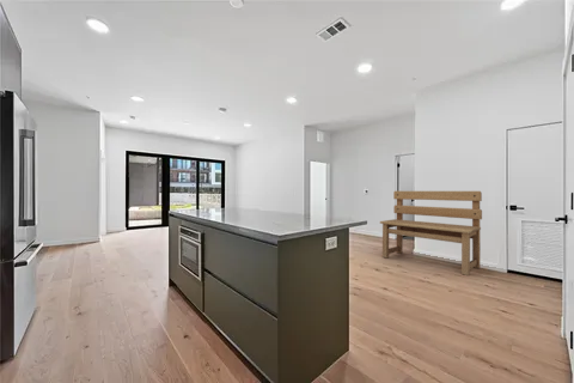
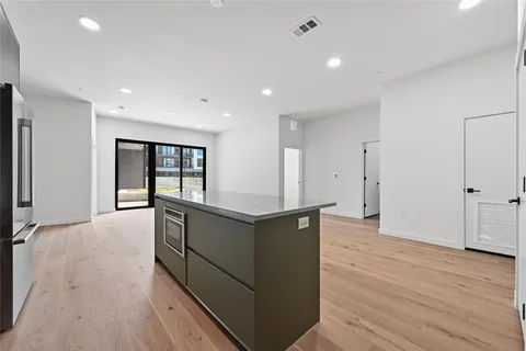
- bench [379,190,483,276]
